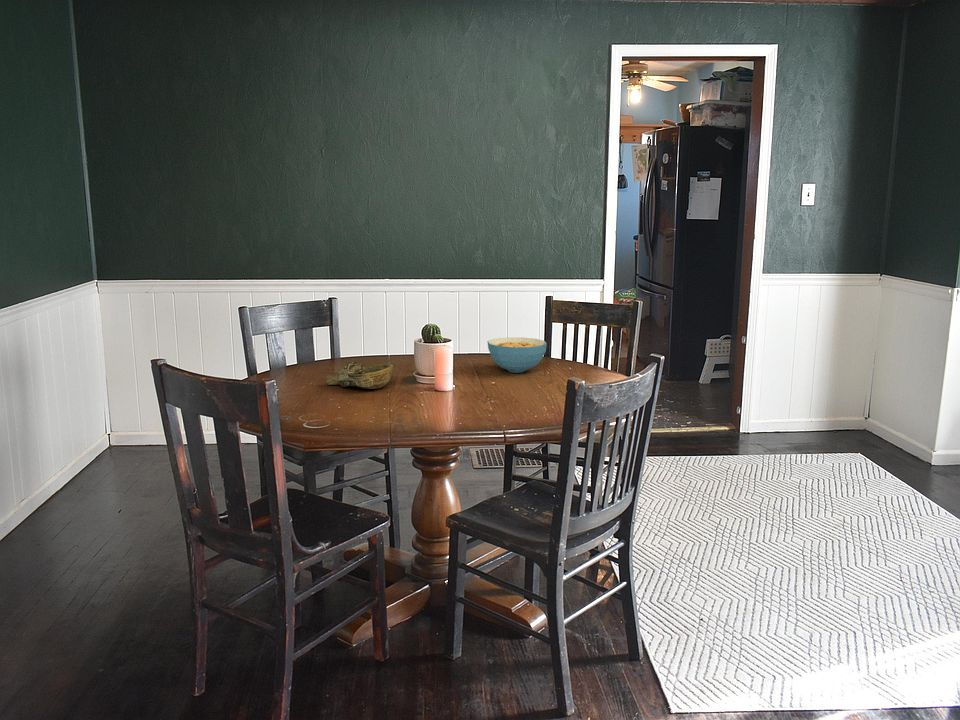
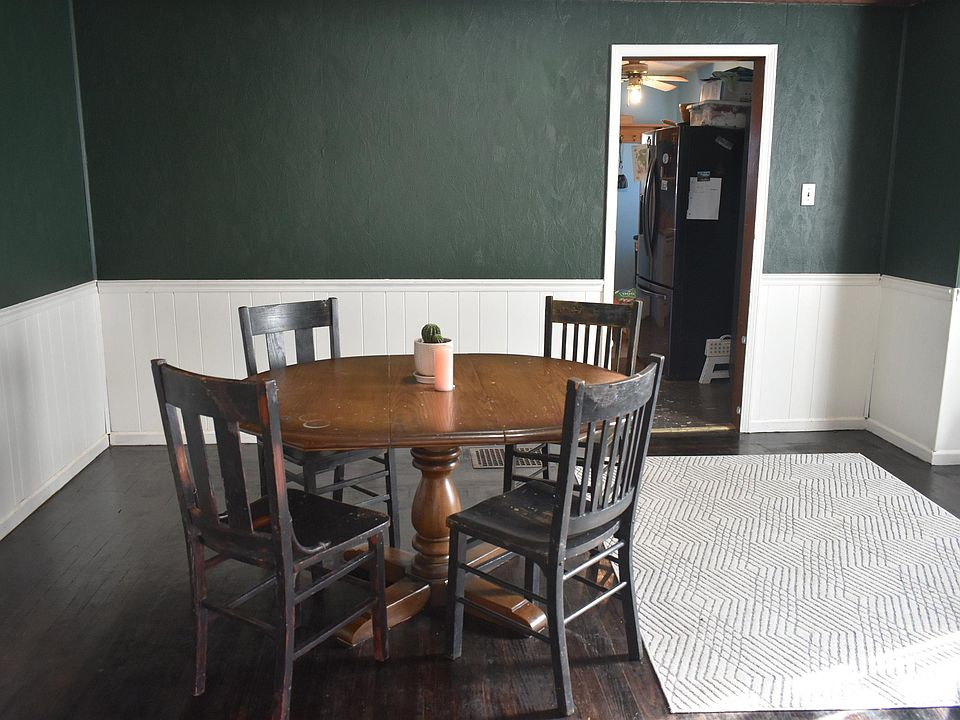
- cereal bowl [486,336,548,374]
- decorative bowl [324,361,394,390]
